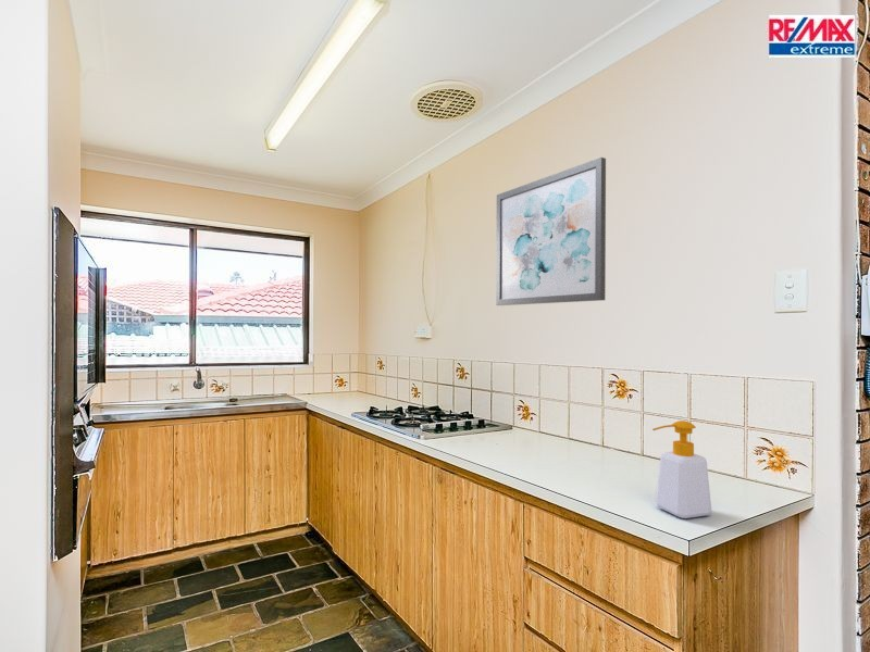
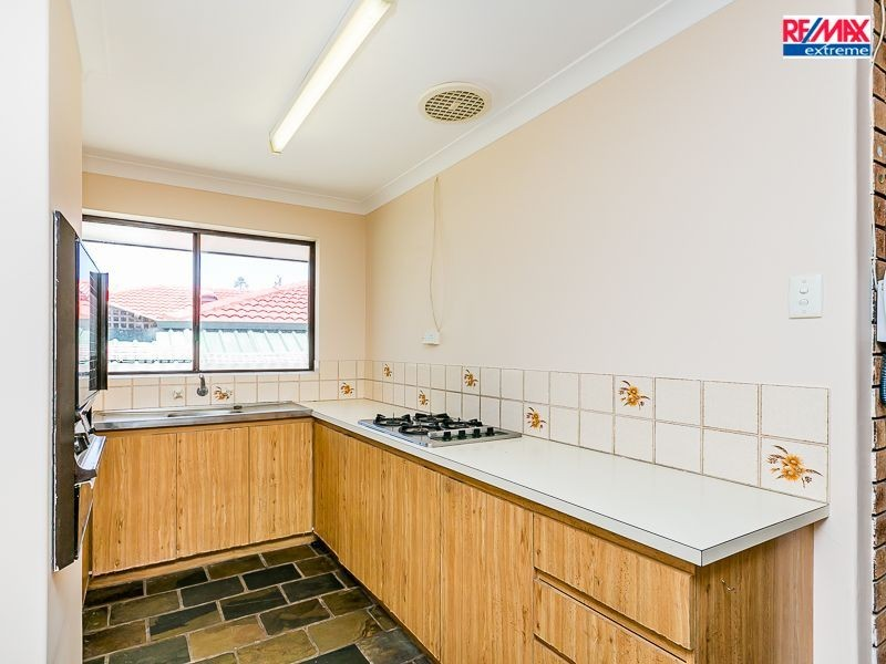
- wall art [495,156,607,306]
- soap bottle [651,419,713,519]
